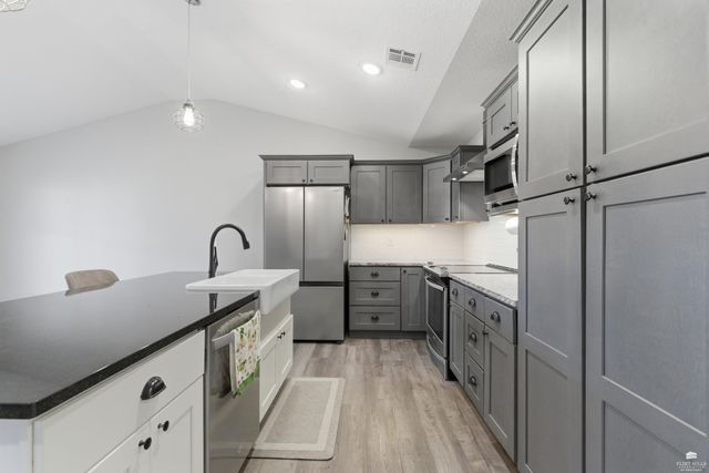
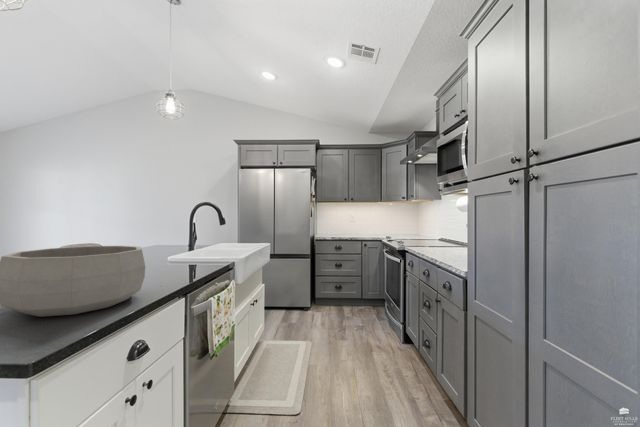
+ decorative bowl [0,245,146,318]
